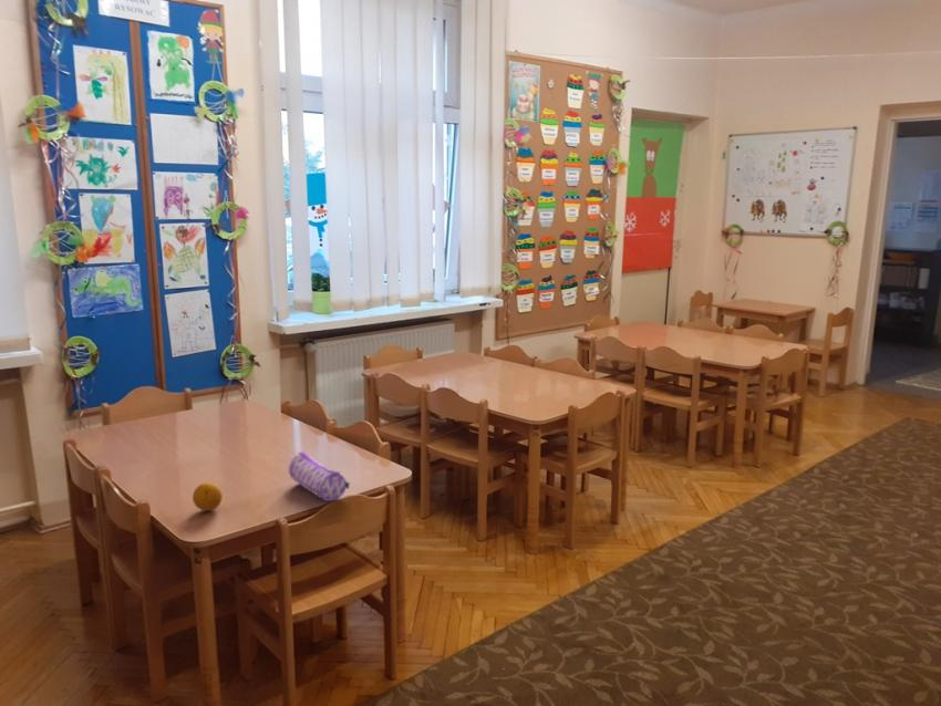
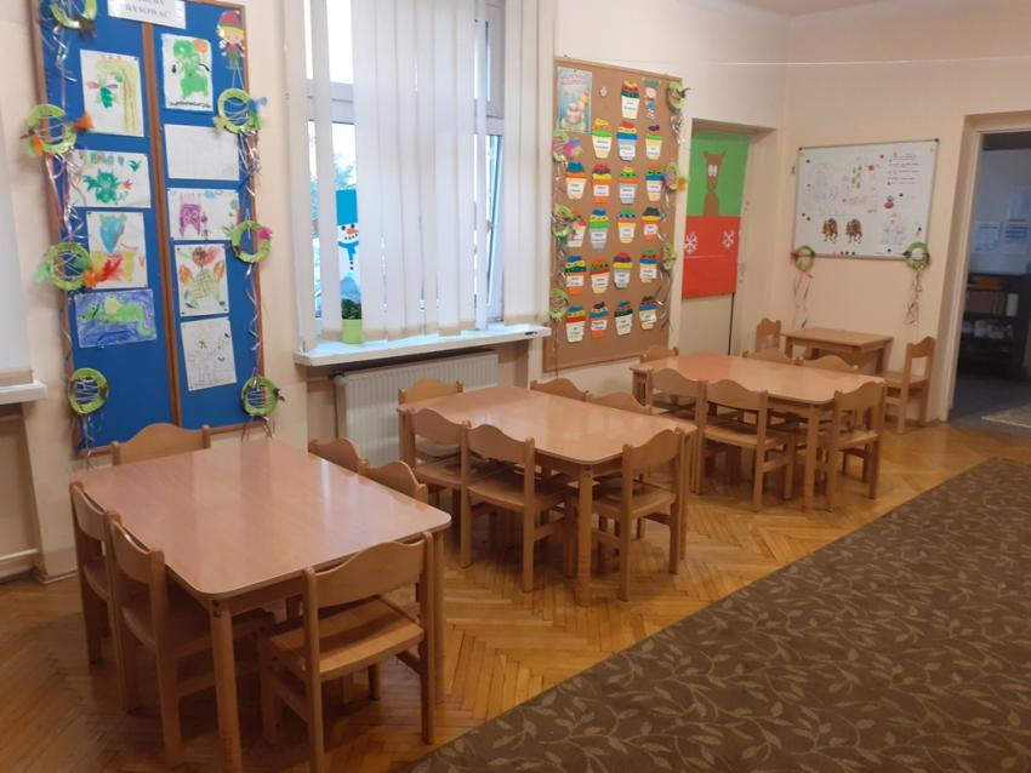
- pencil case [288,450,351,502]
- fruit [192,481,224,512]
